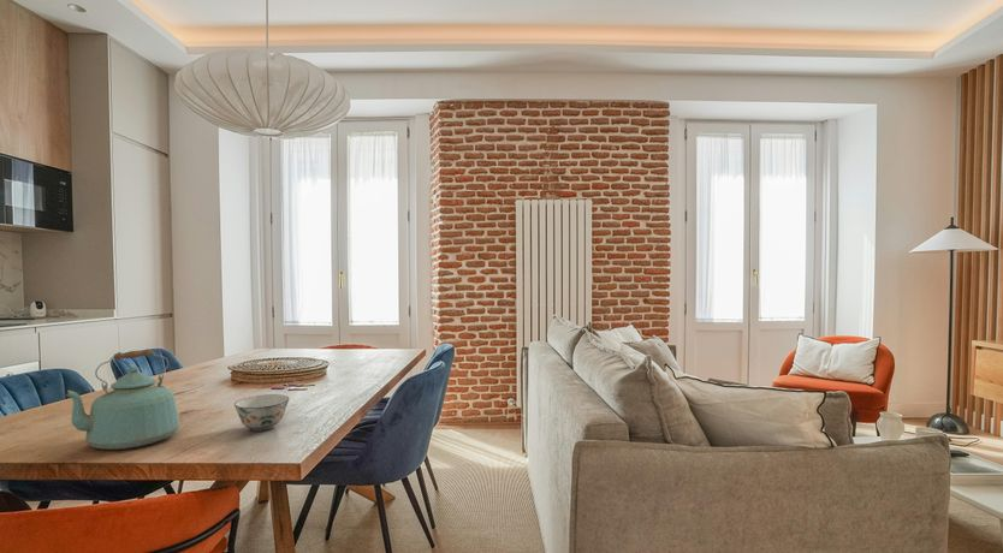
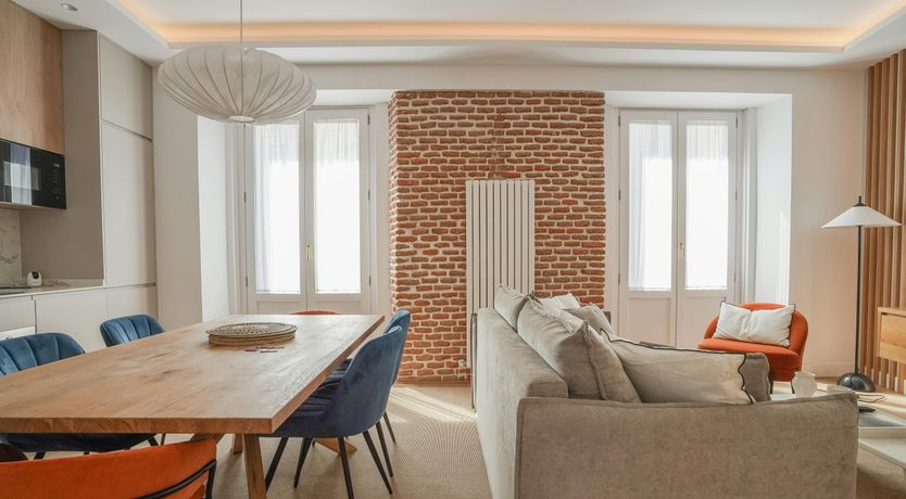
- kettle [63,347,180,451]
- soup bowl [233,393,290,433]
